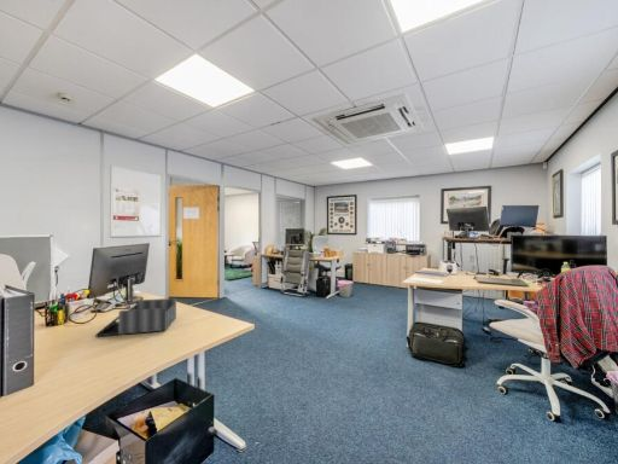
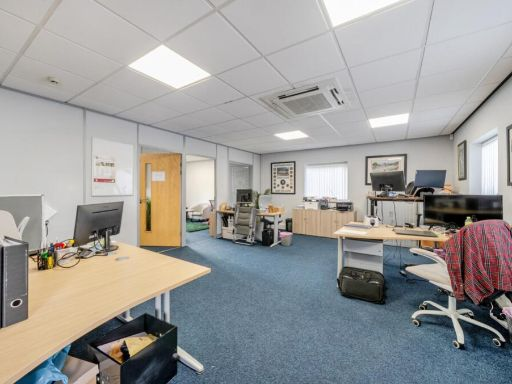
- desk organizer [94,297,177,337]
